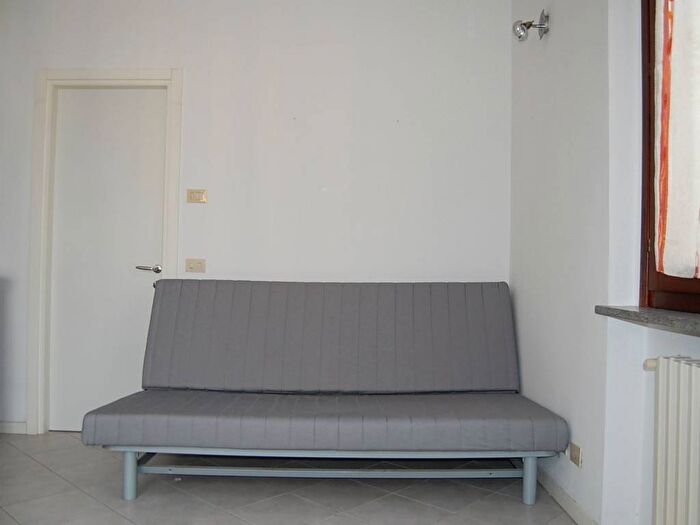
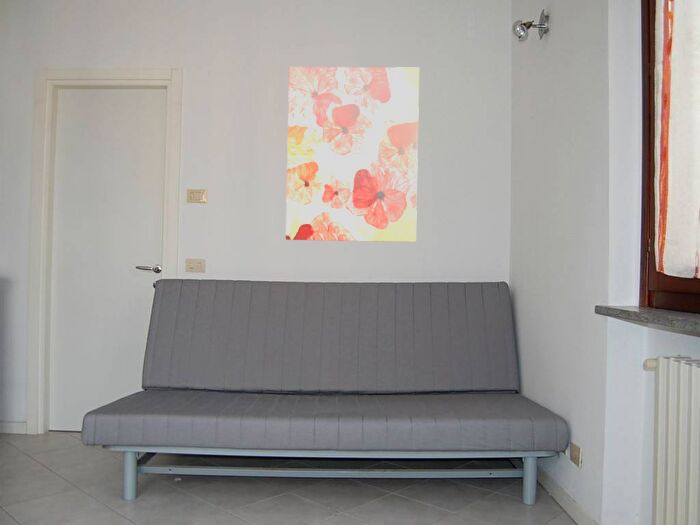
+ wall art [285,66,420,243]
